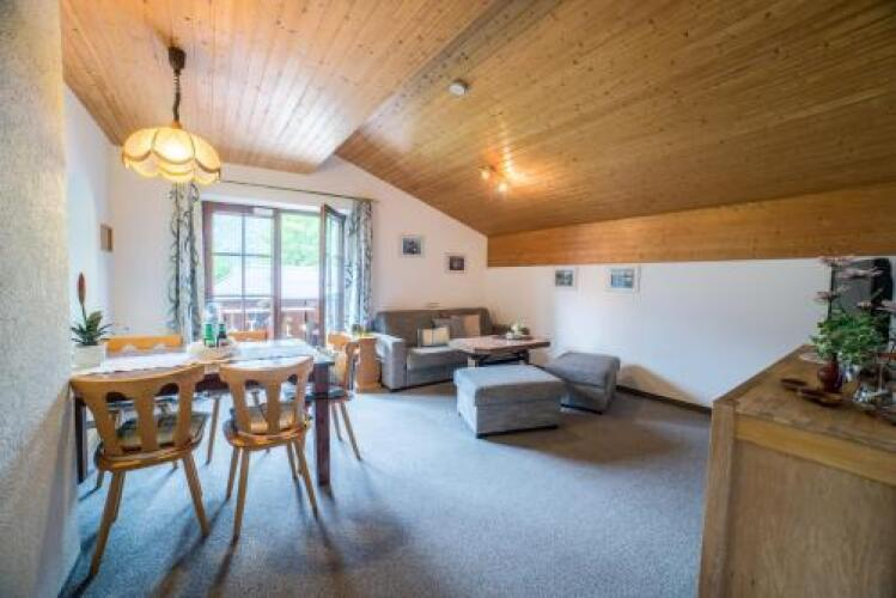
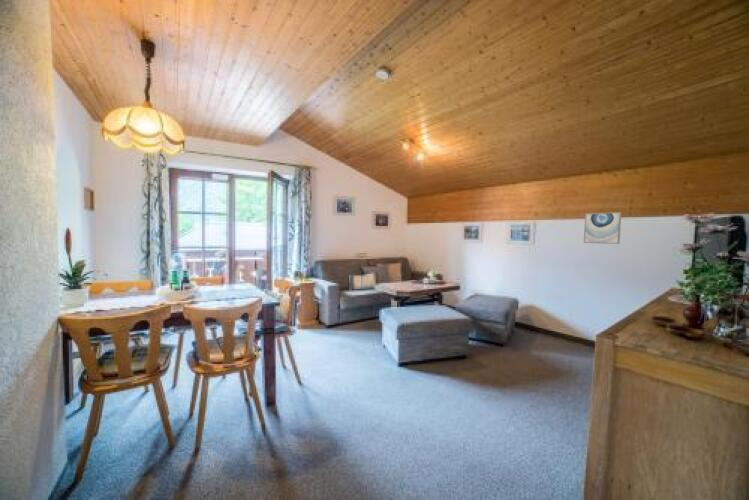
+ wall art [583,211,622,245]
